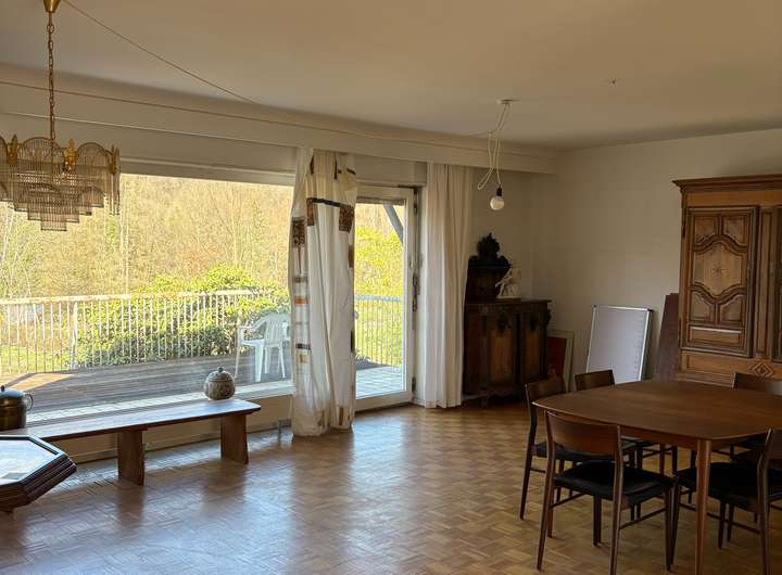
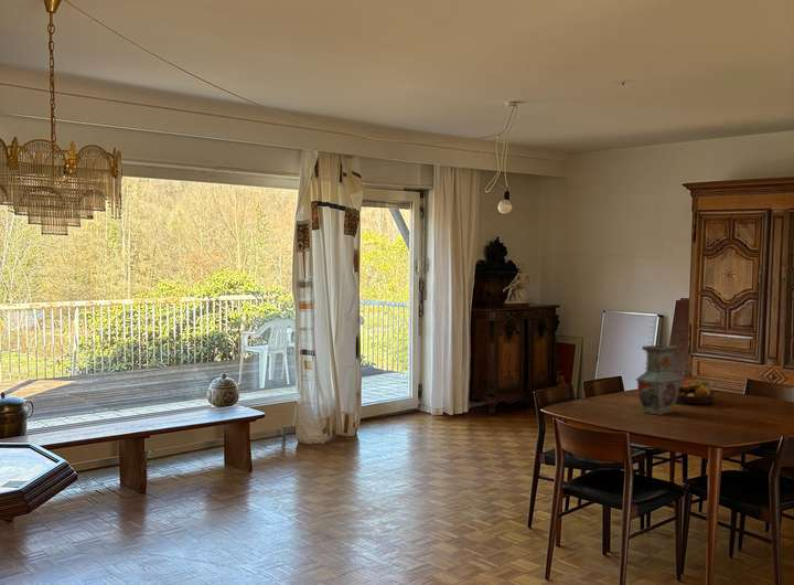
+ vase [635,344,683,416]
+ fruit bowl [675,380,718,405]
